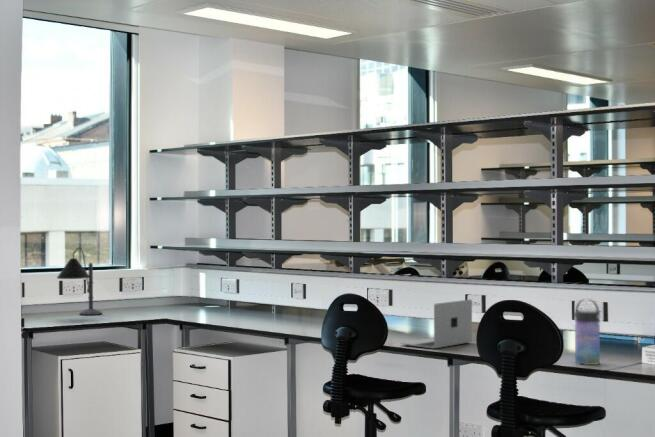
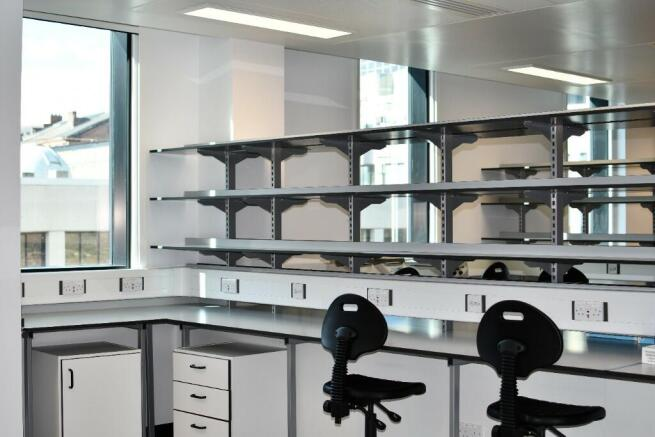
- water bottle [573,298,601,366]
- desk lamp [56,246,103,316]
- laptop [400,298,473,349]
